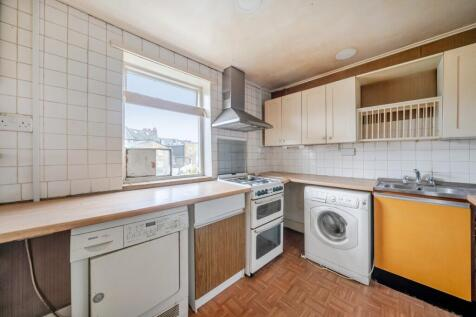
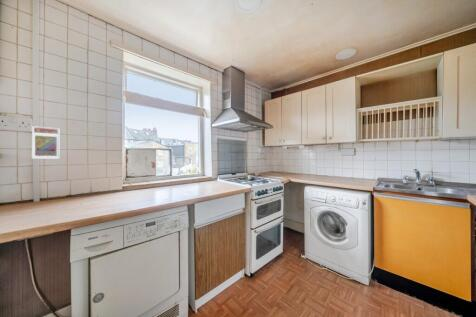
+ trading card display case [31,125,60,160]
